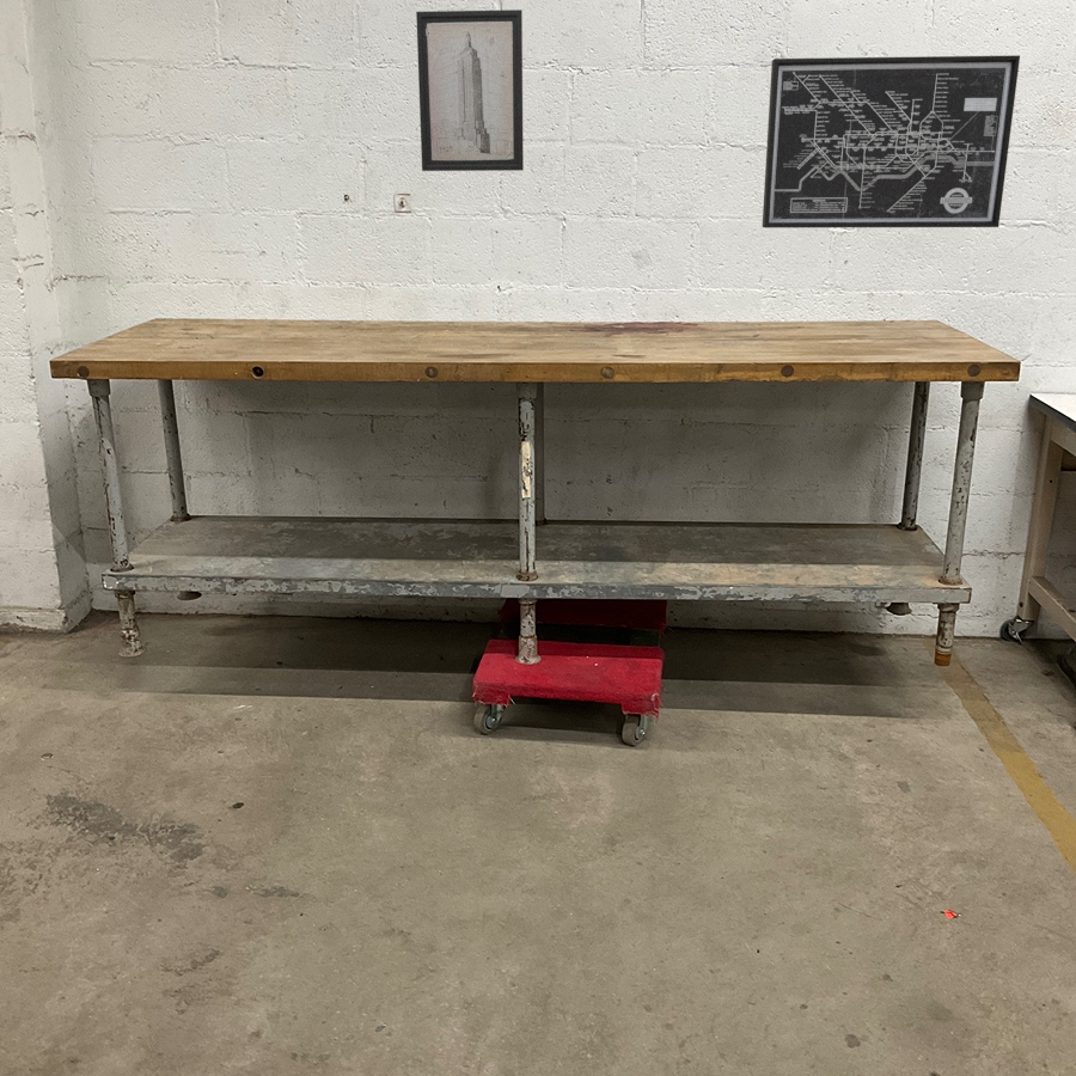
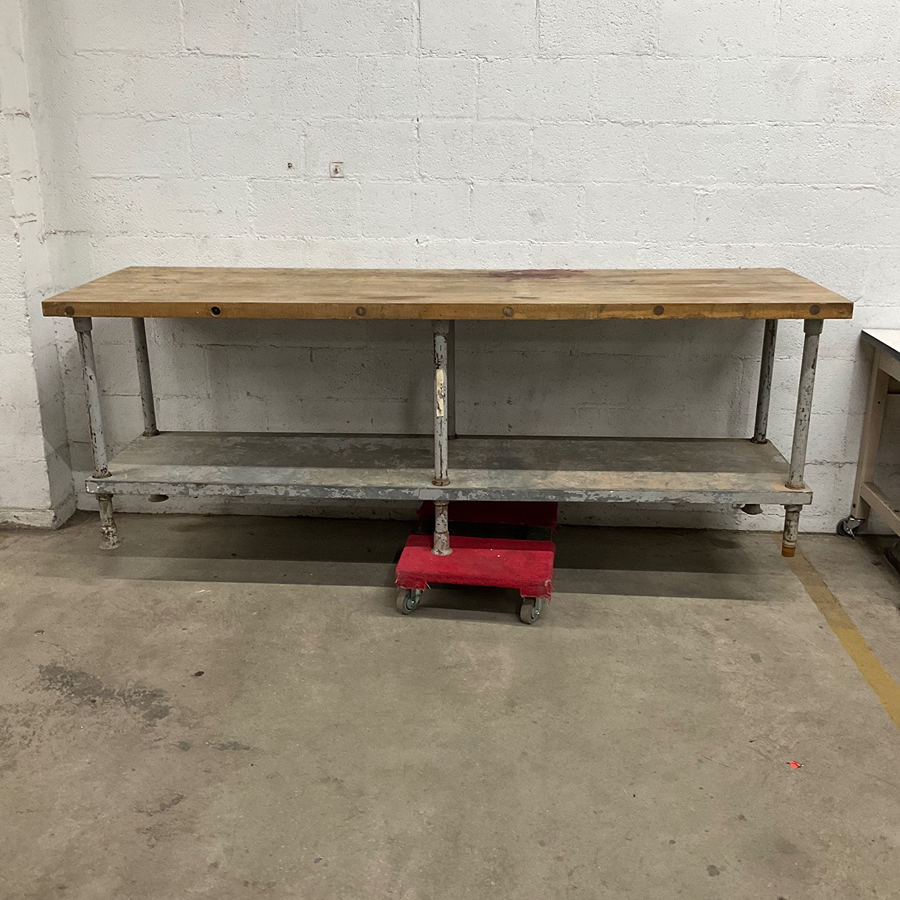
- wall art [762,54,1021,228]
- wall art [415,8,525,172]
